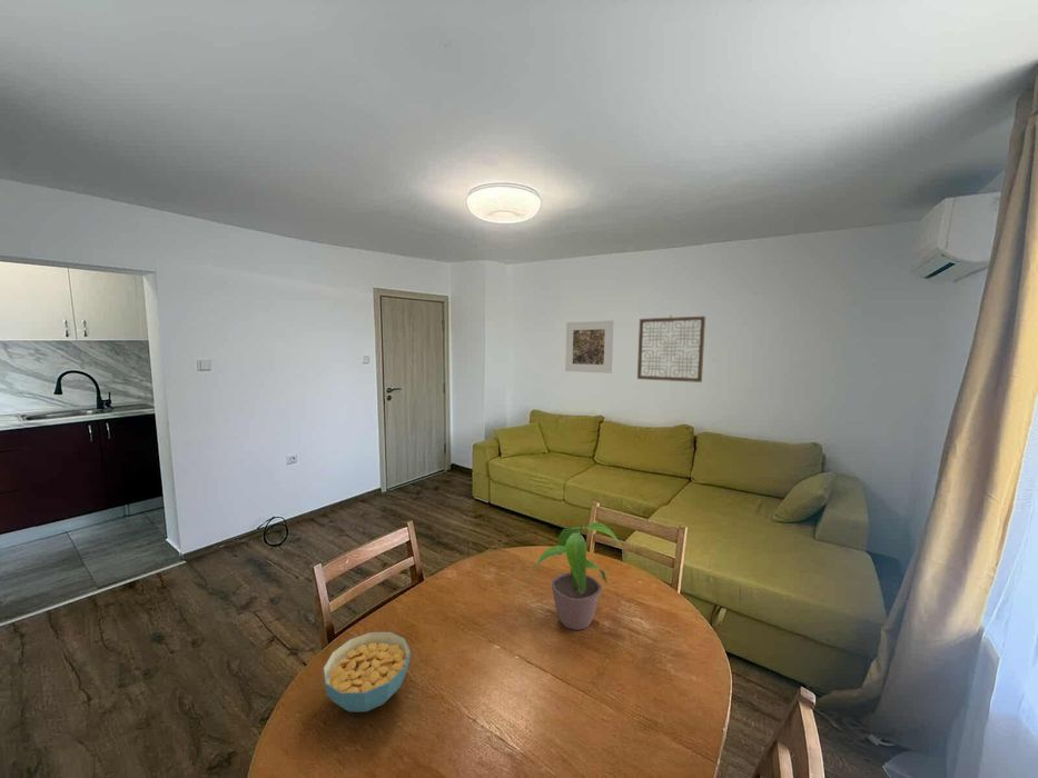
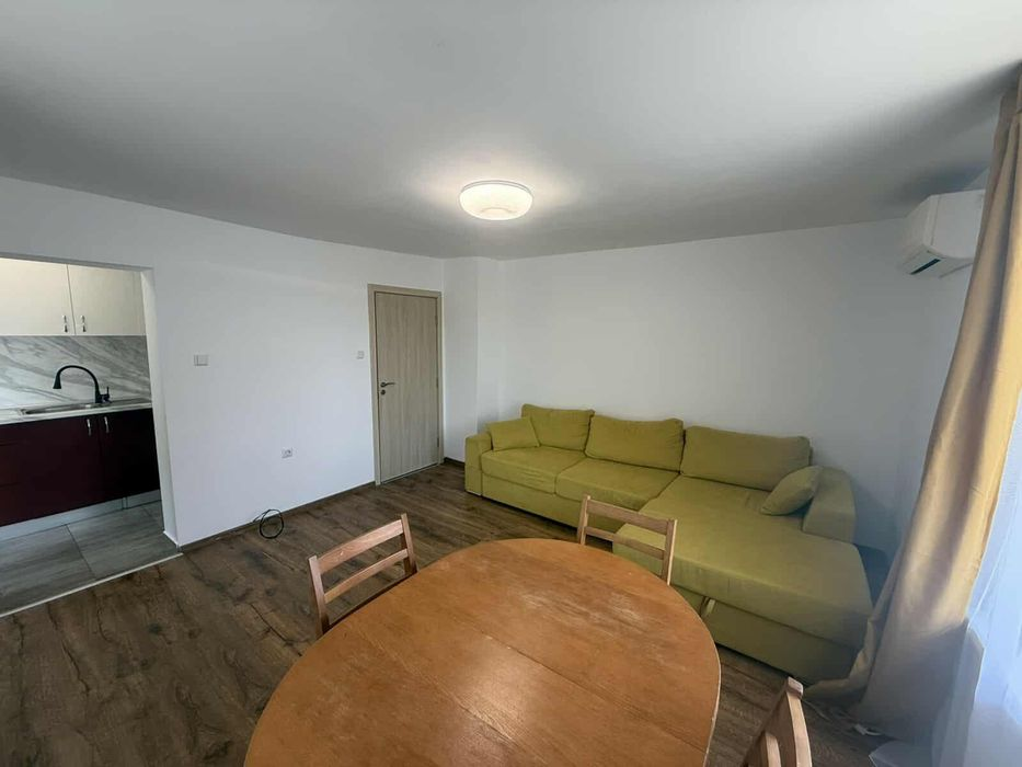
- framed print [564,320,614,375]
- wall art [636,315,706,383]
- potted plant [526,521,627,631]
- cereal bowl [322,631,412,714]
